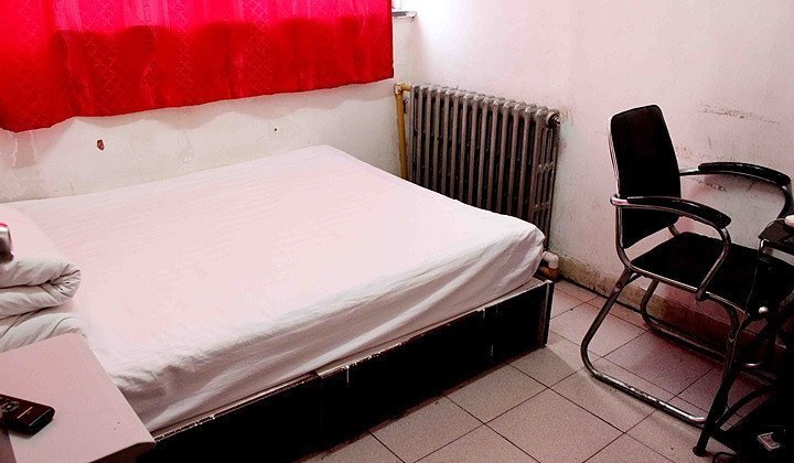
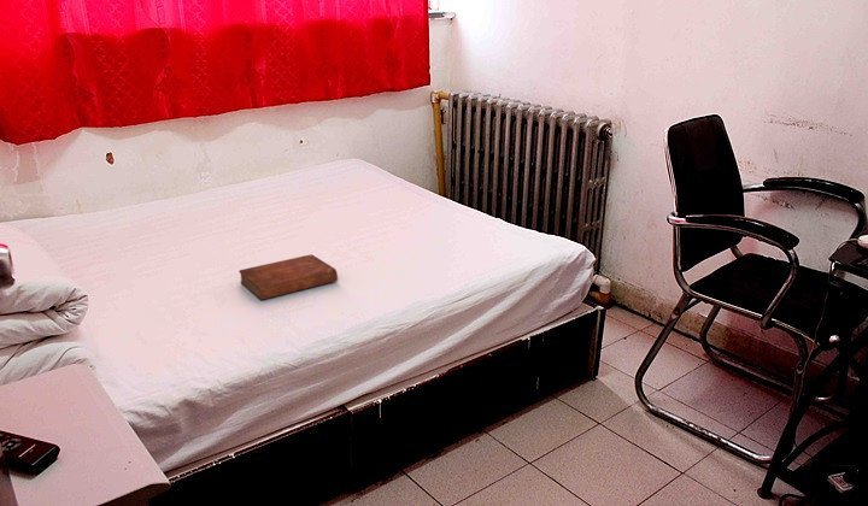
+ bible [237,253,339,301]
